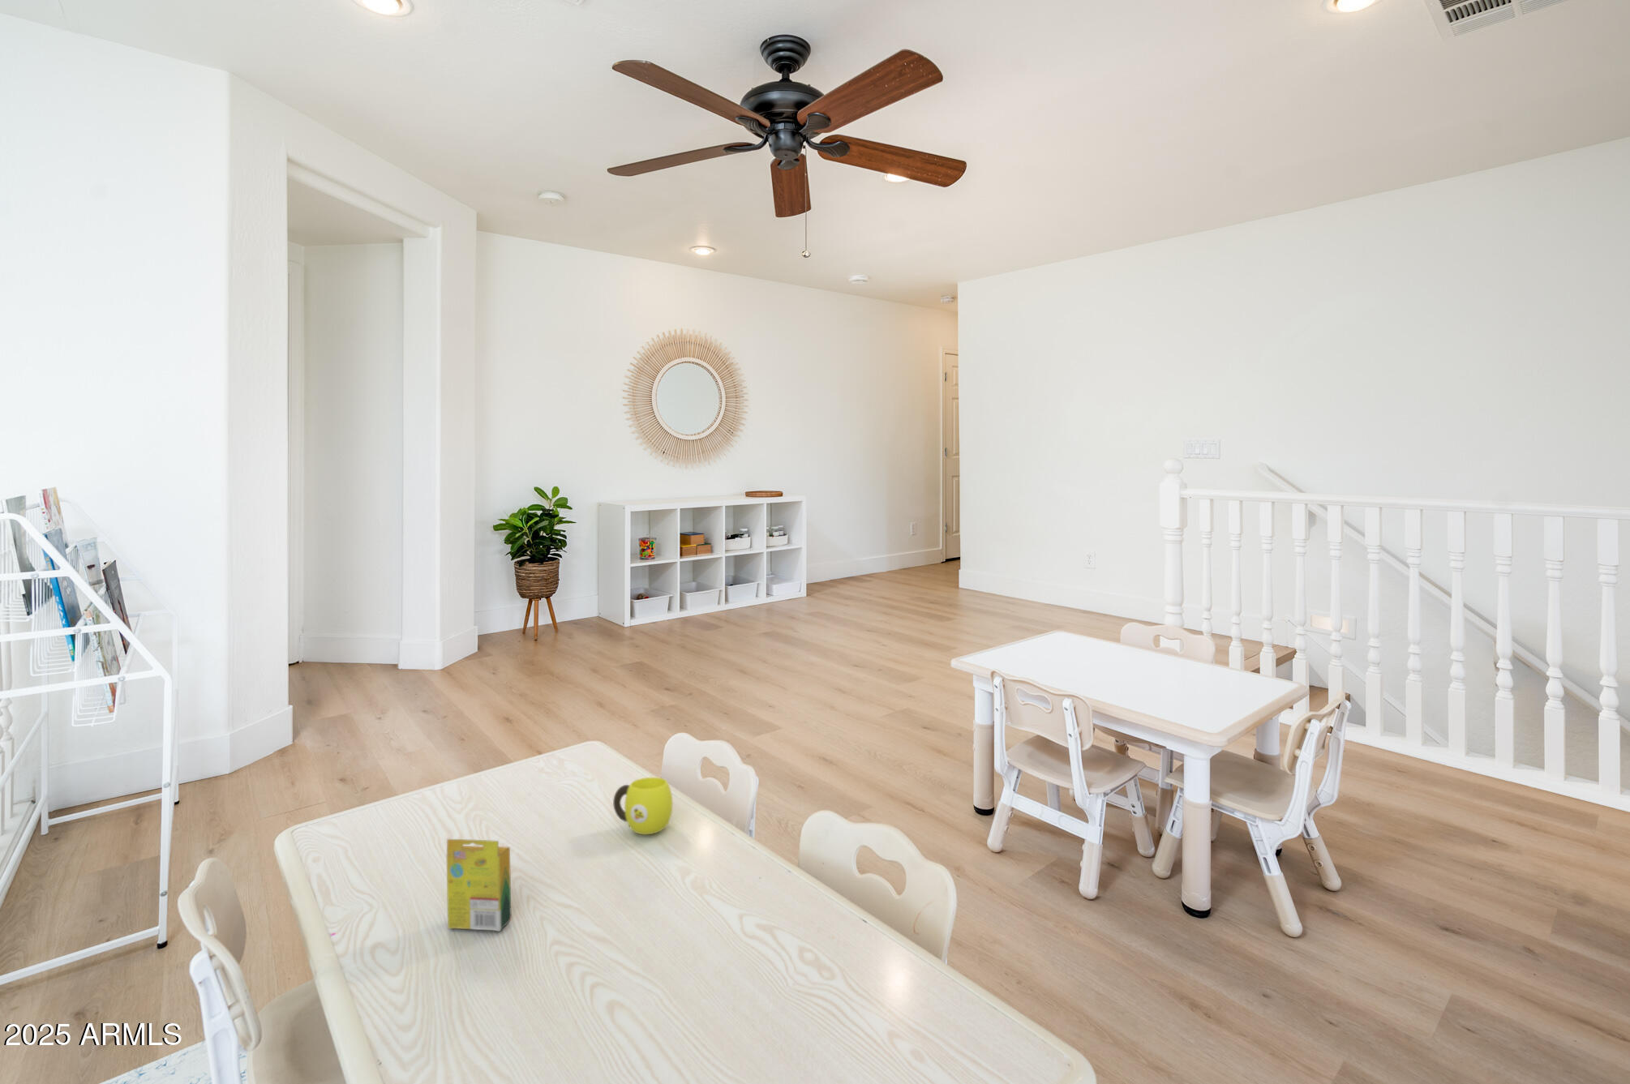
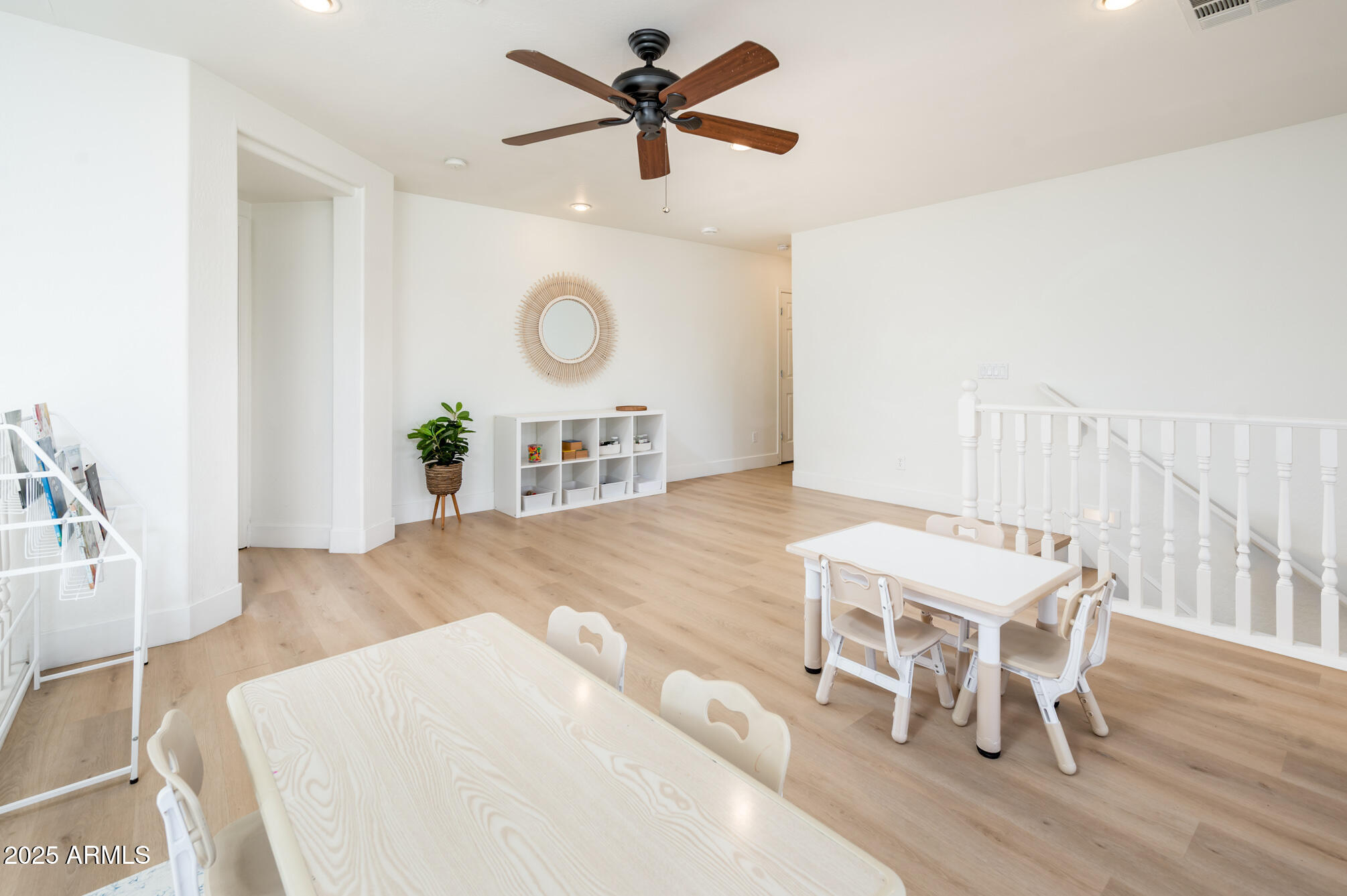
- cup [612,777,674,835]
- crayon box [447,838,513,933]
